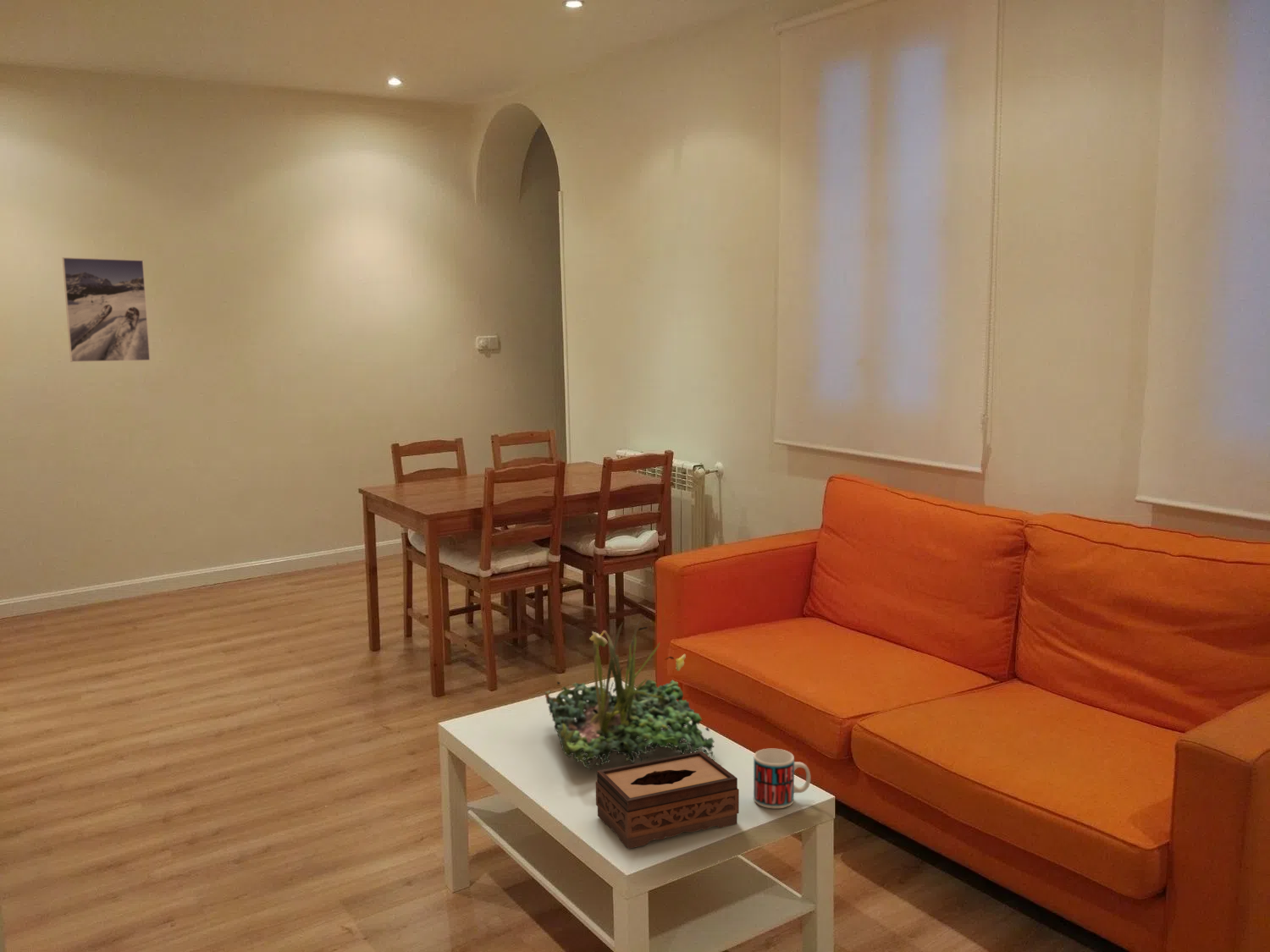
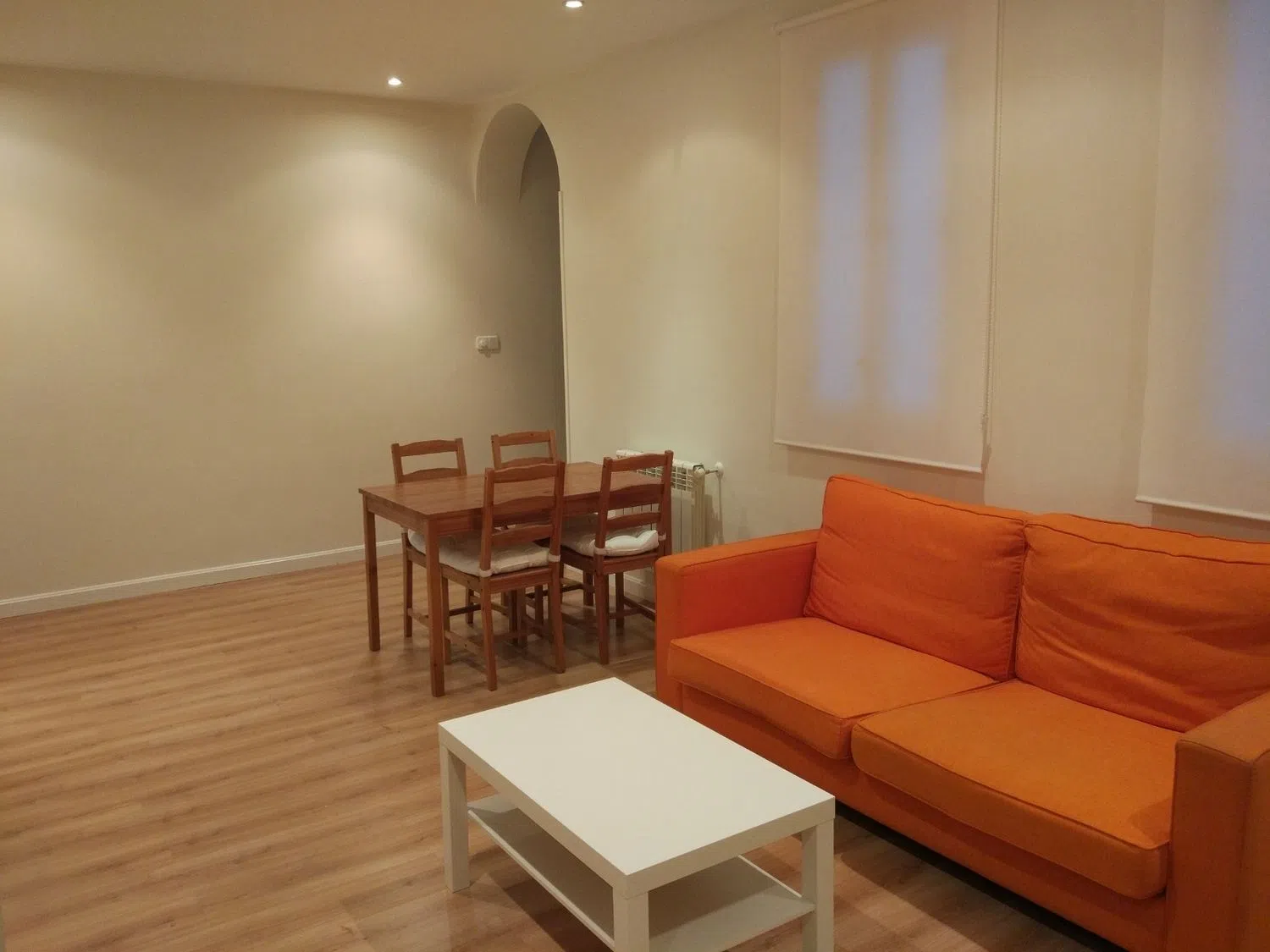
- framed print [62,256,152,363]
- tissue box [595,751,740,850]
- plant [544,619,715,771]
- mug [753,748,811,809]
